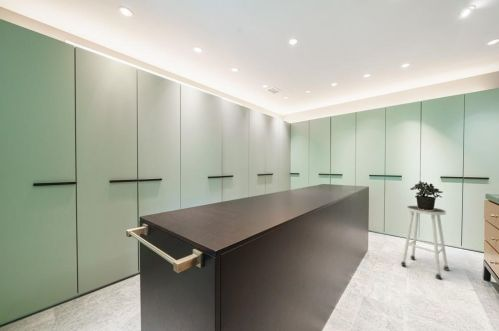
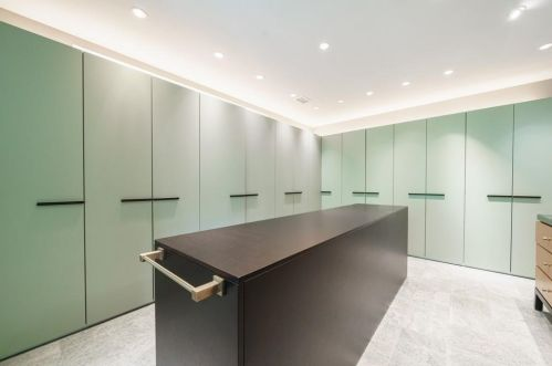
- stool [400,205,451,280]
- potted plant [409,180,444,210]
